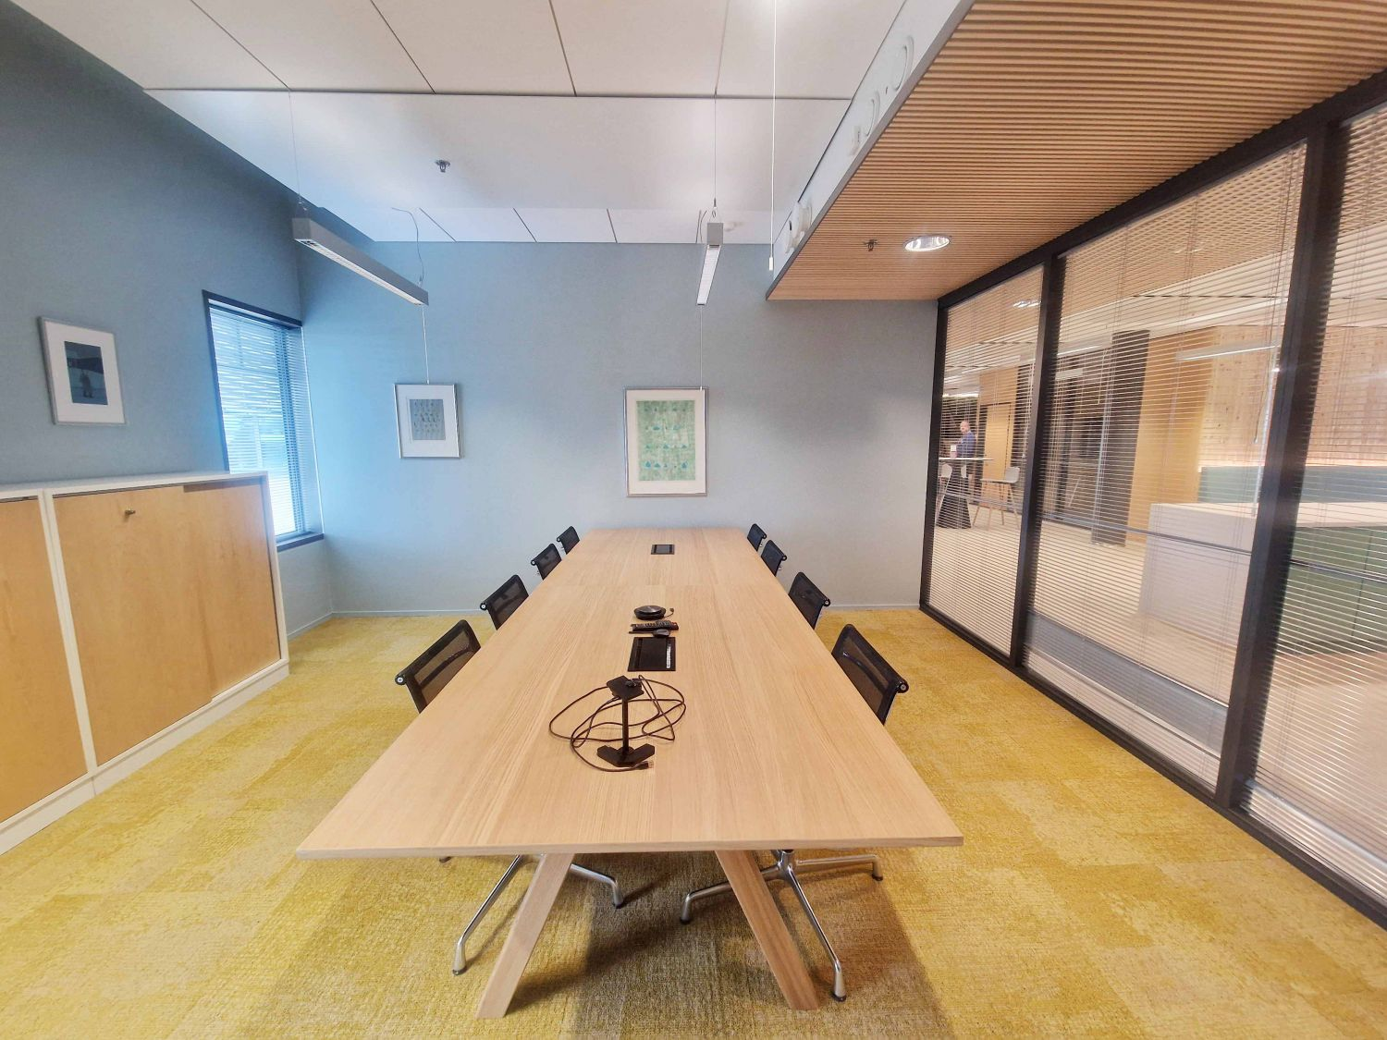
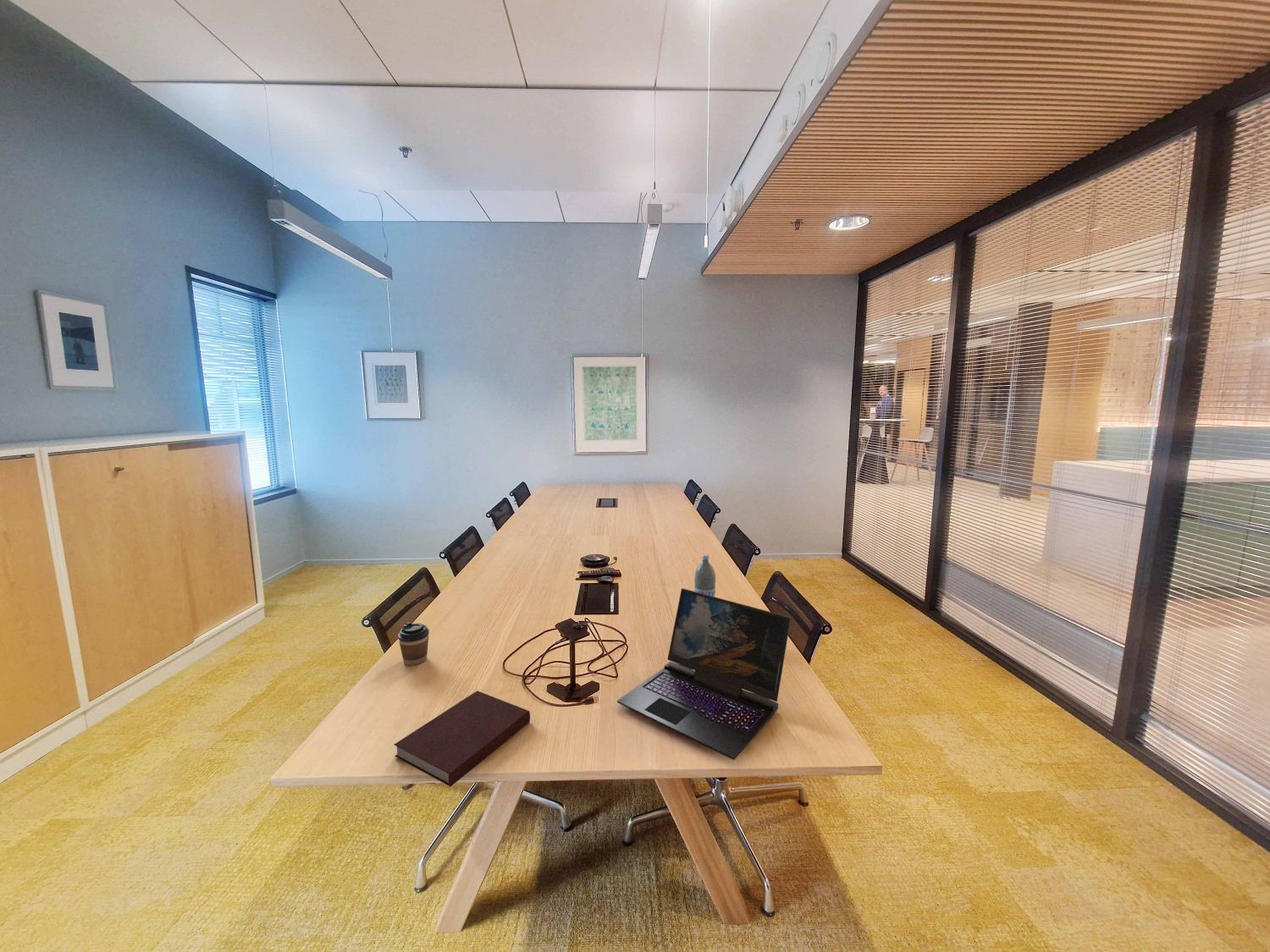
+ water bottle [693,553,716,597]
+ coffee cup [397,621,430,666]
+ notebook [393,690,531,787]
+ laptop [616,587,792,761]
